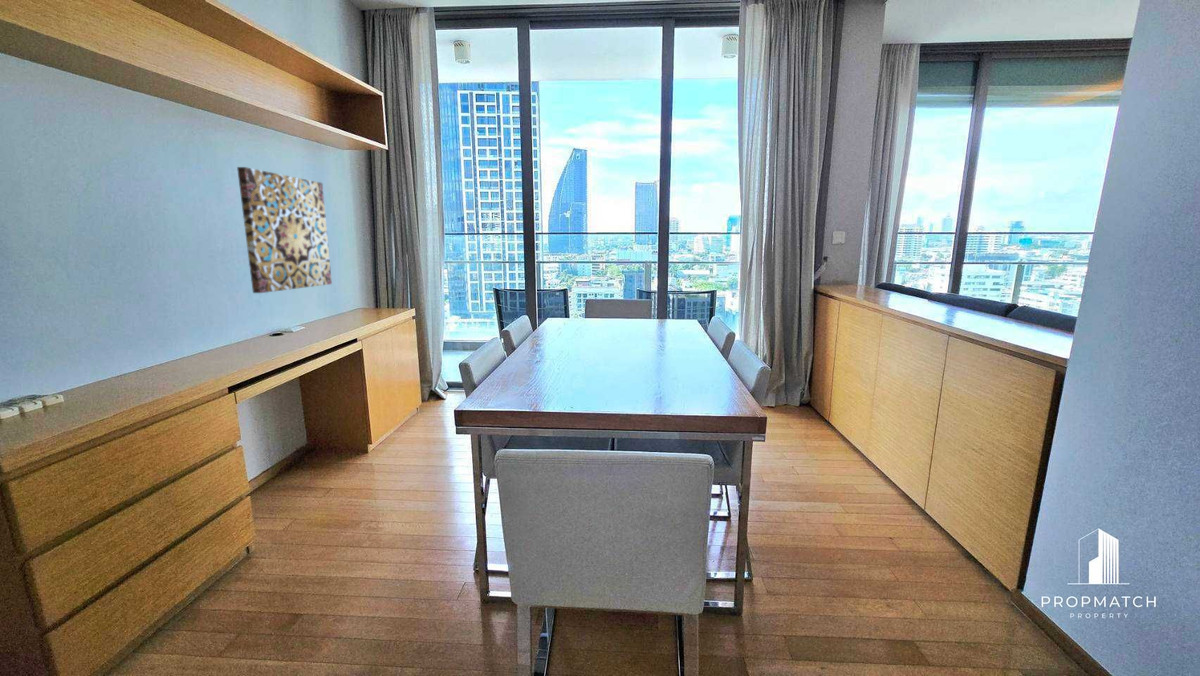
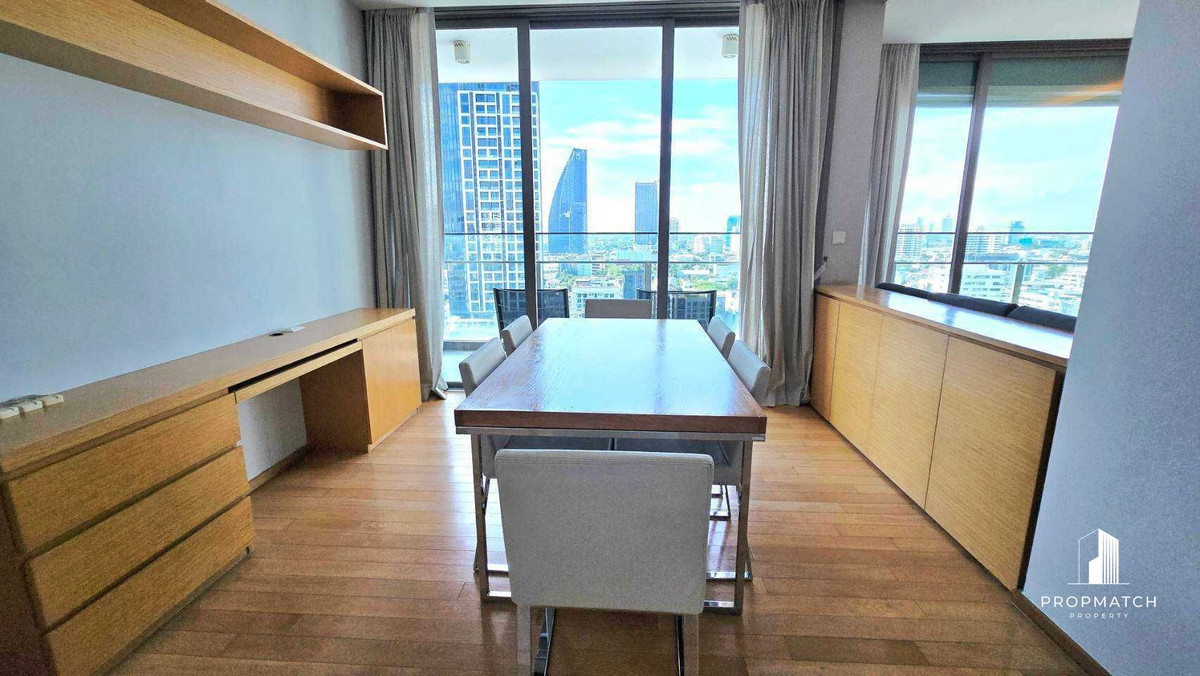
- wall art [236,166,333,294]
